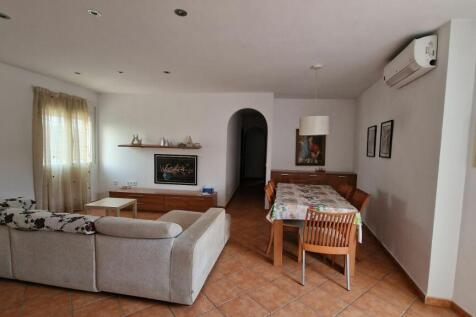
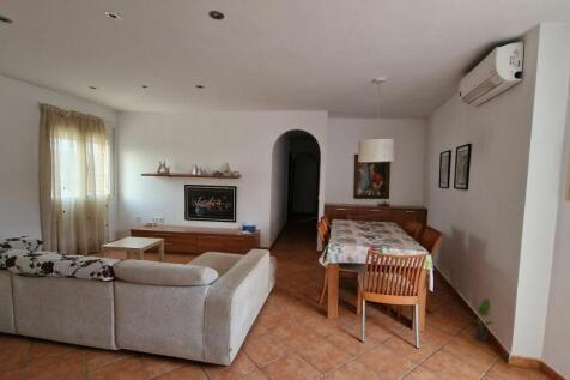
+ potted plant [466,295,496,343]
